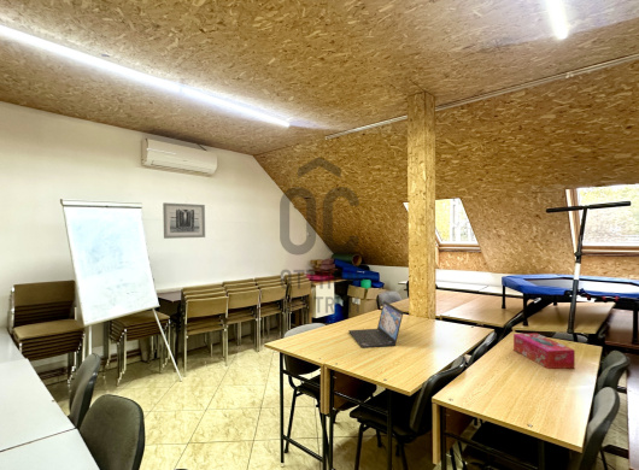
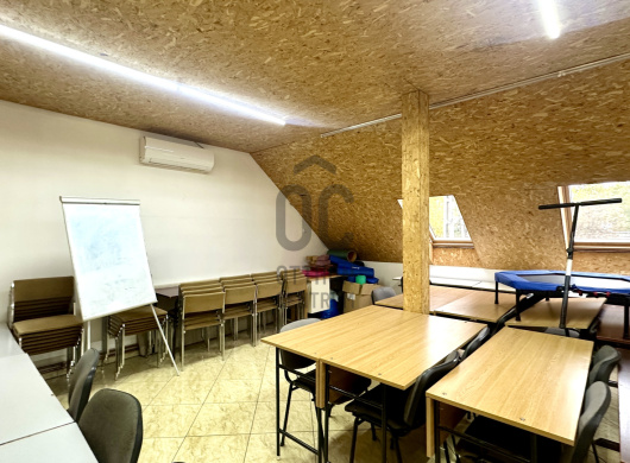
- tissue box [512,333,576,370]
- wall art [162,201,206,240]
- laptop [347,300,404,349]
